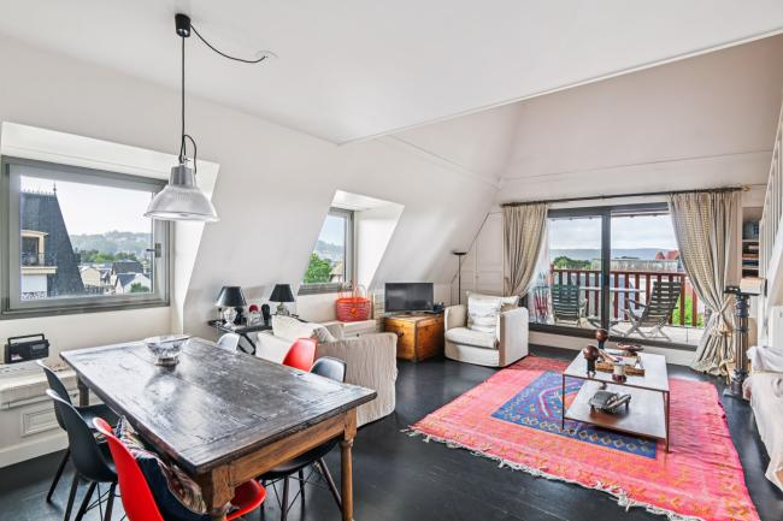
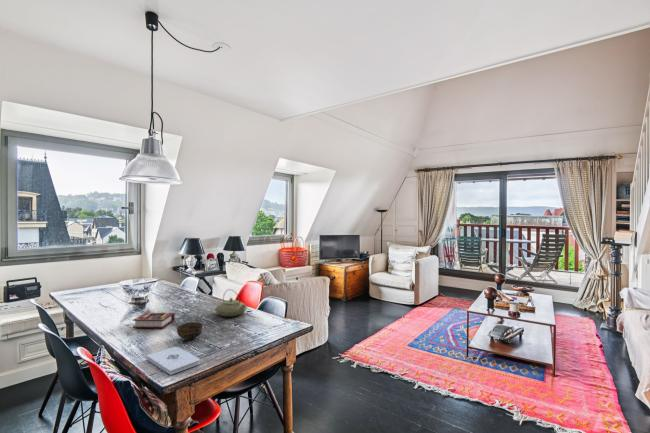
+ cup [176,322,203,341]
+ notepad [146,346,201,376]
+ teapot [214,288,248,317]
+ book [132,311,176,329]
